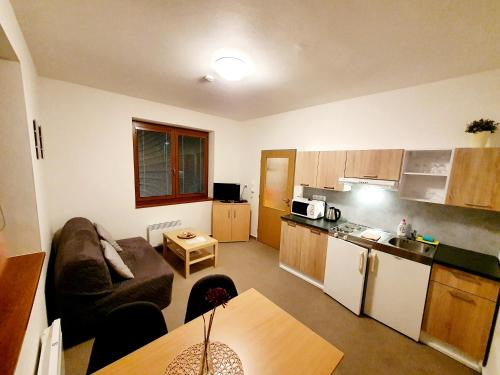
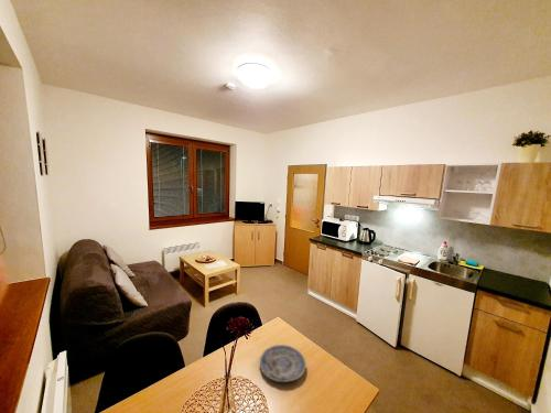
+ plate [259,344,307,383]
